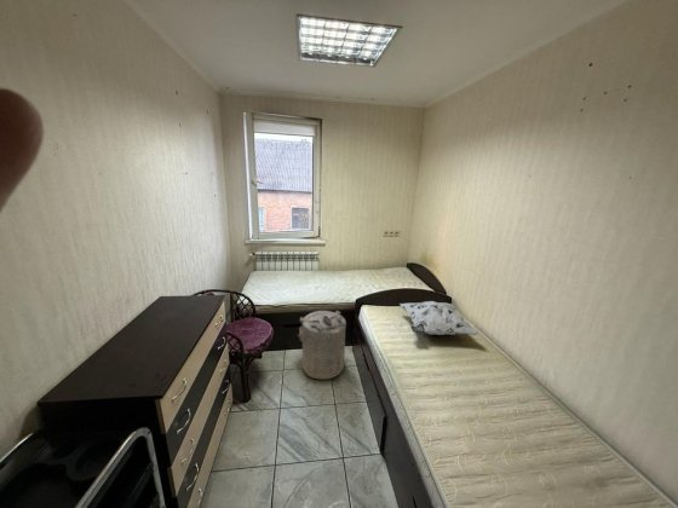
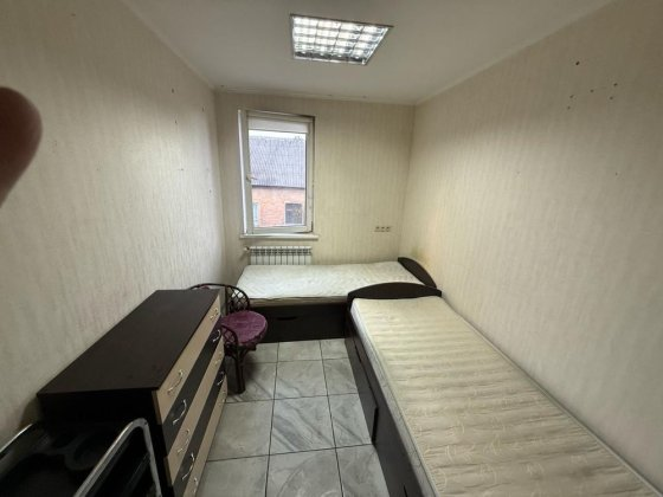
- decorative pillow [398,300,482,336]
- laundry hamper [297,310,347,381]
